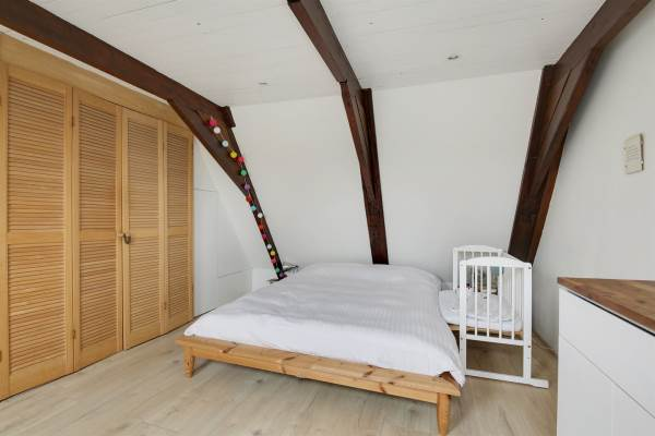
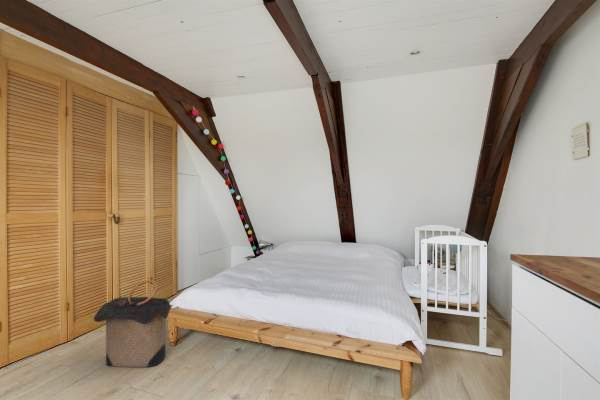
+ laundry hamper [93,280,175,368]
